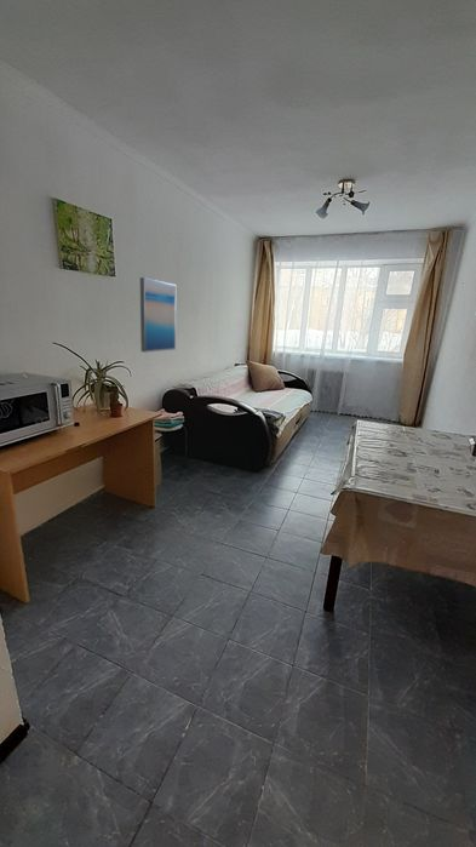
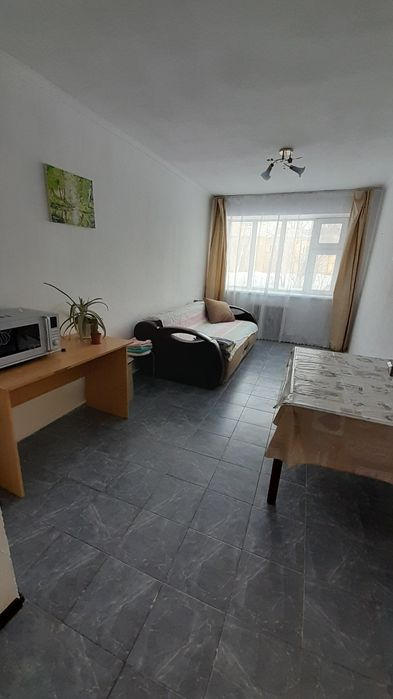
- wall art [139,276,177,354]
